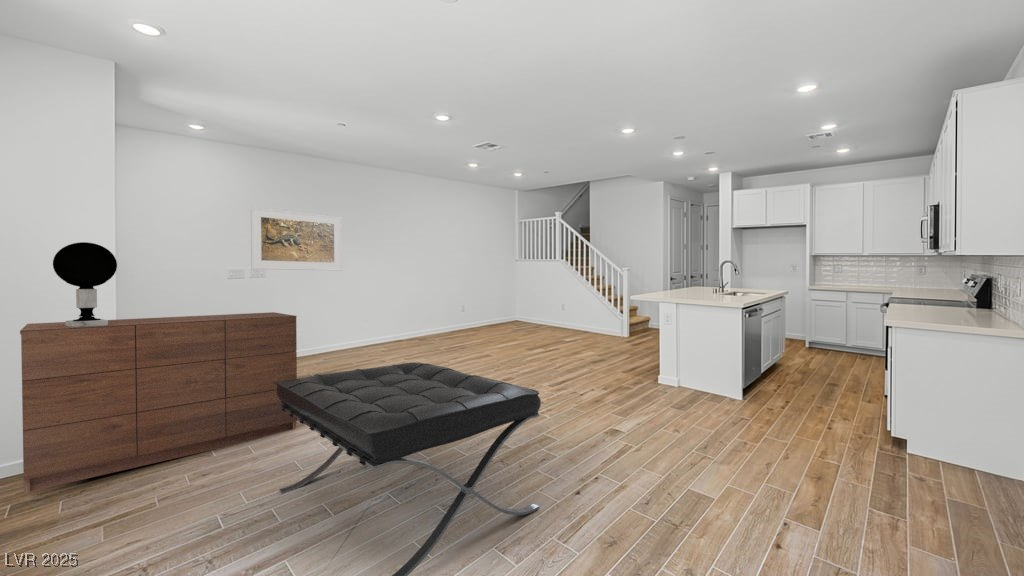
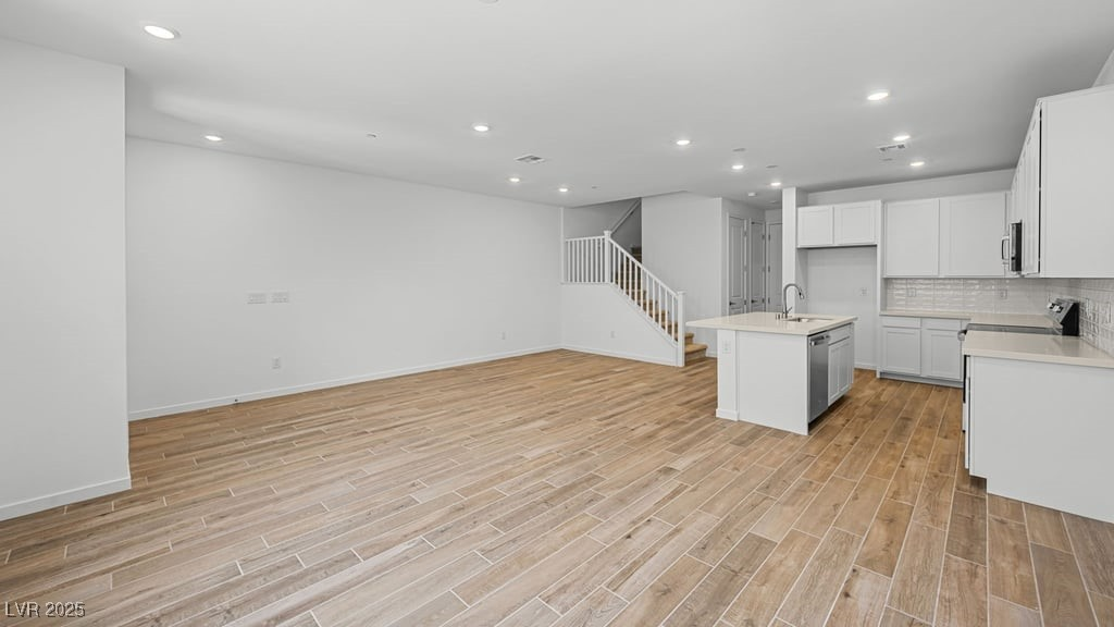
- dresser [19,311,298,495]
- table lamp [52,241,118,327]
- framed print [250,206,343,272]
- bench [274,361,542,576]
